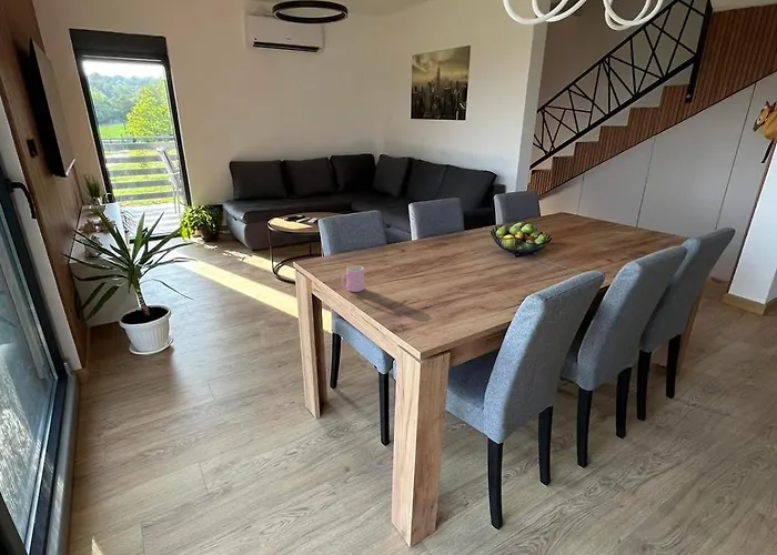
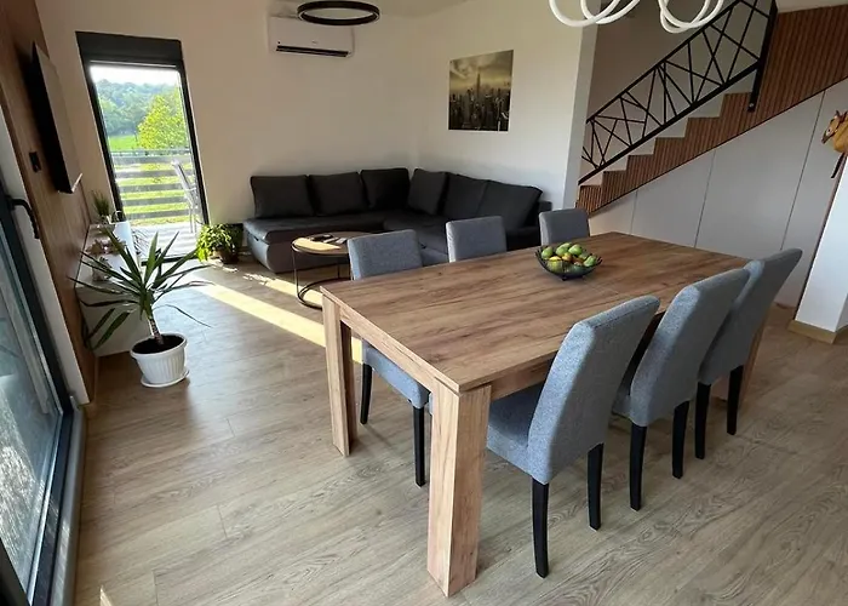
- cup [341,264,365,293]
